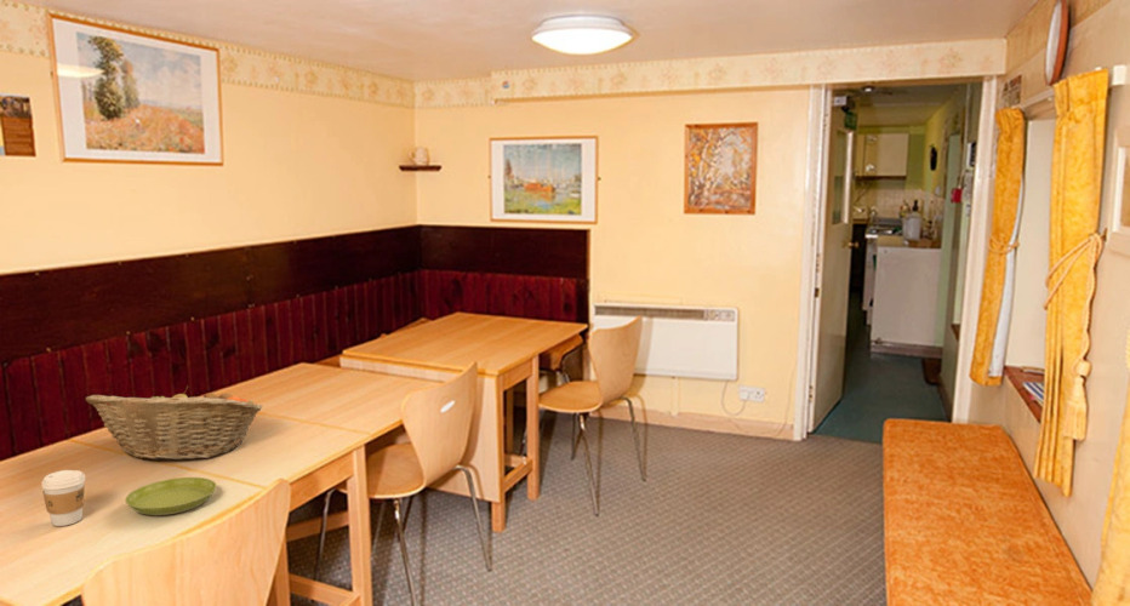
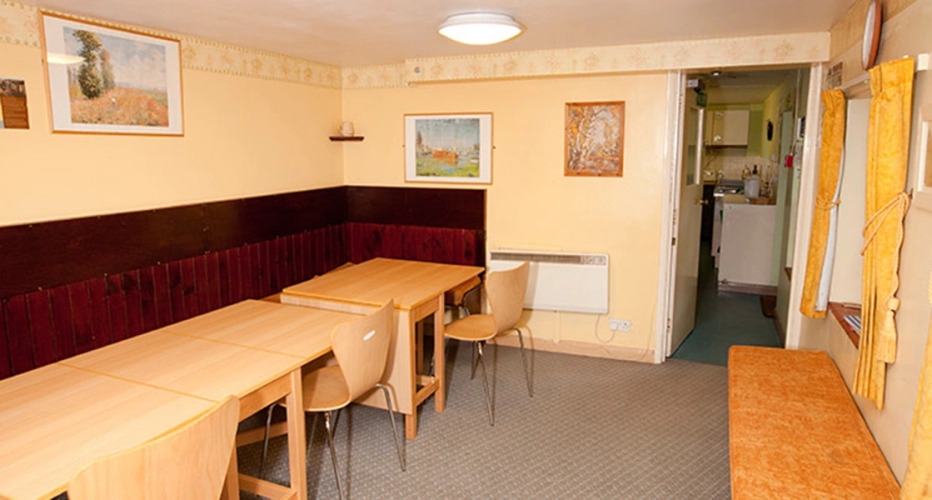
- fruit basket [85,384,264,462]
- saucer [124,476,217,516]
- coffee cup [40,469,86,527]
